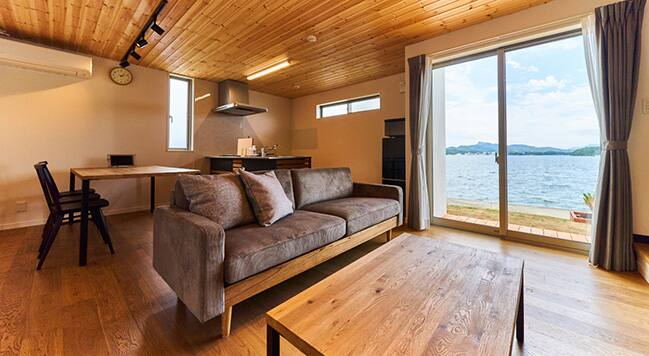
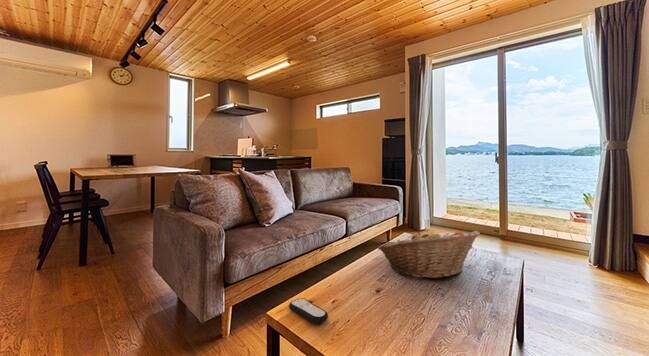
+ fruit basket [377,230,481,279]
+ remote control [288,297,329,324]
